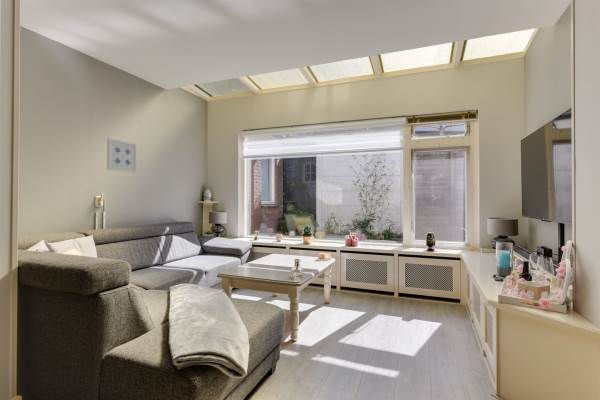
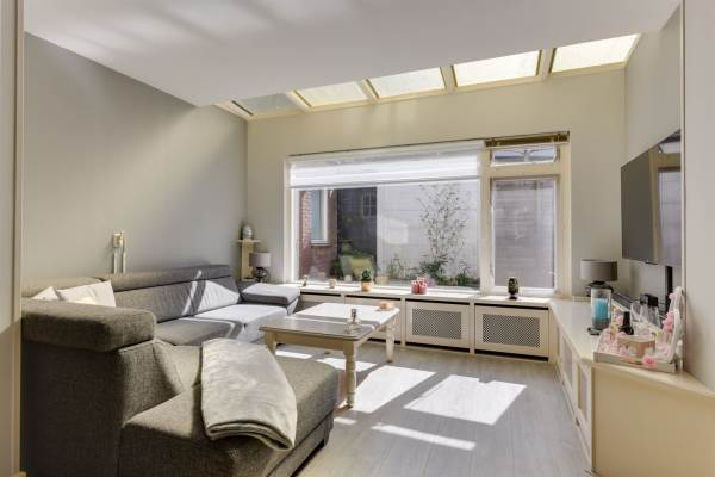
- wall art [106,137,137,173]
